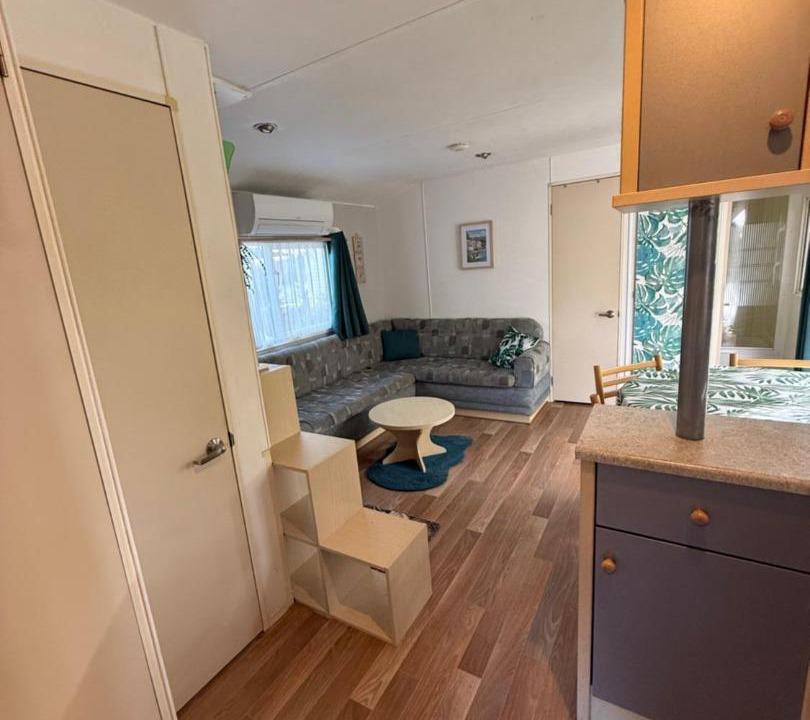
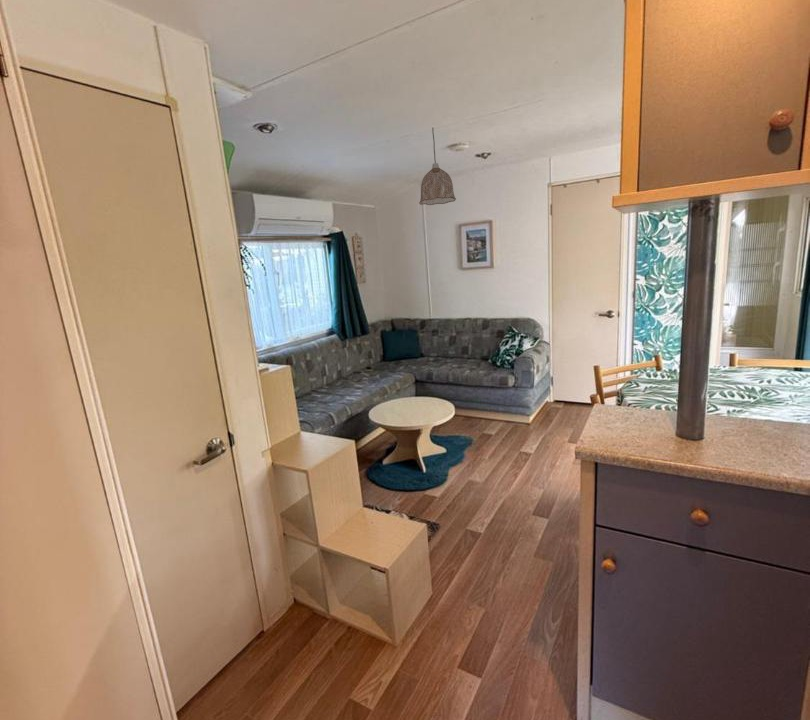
+ pendant lamp [418,127,457,206]
